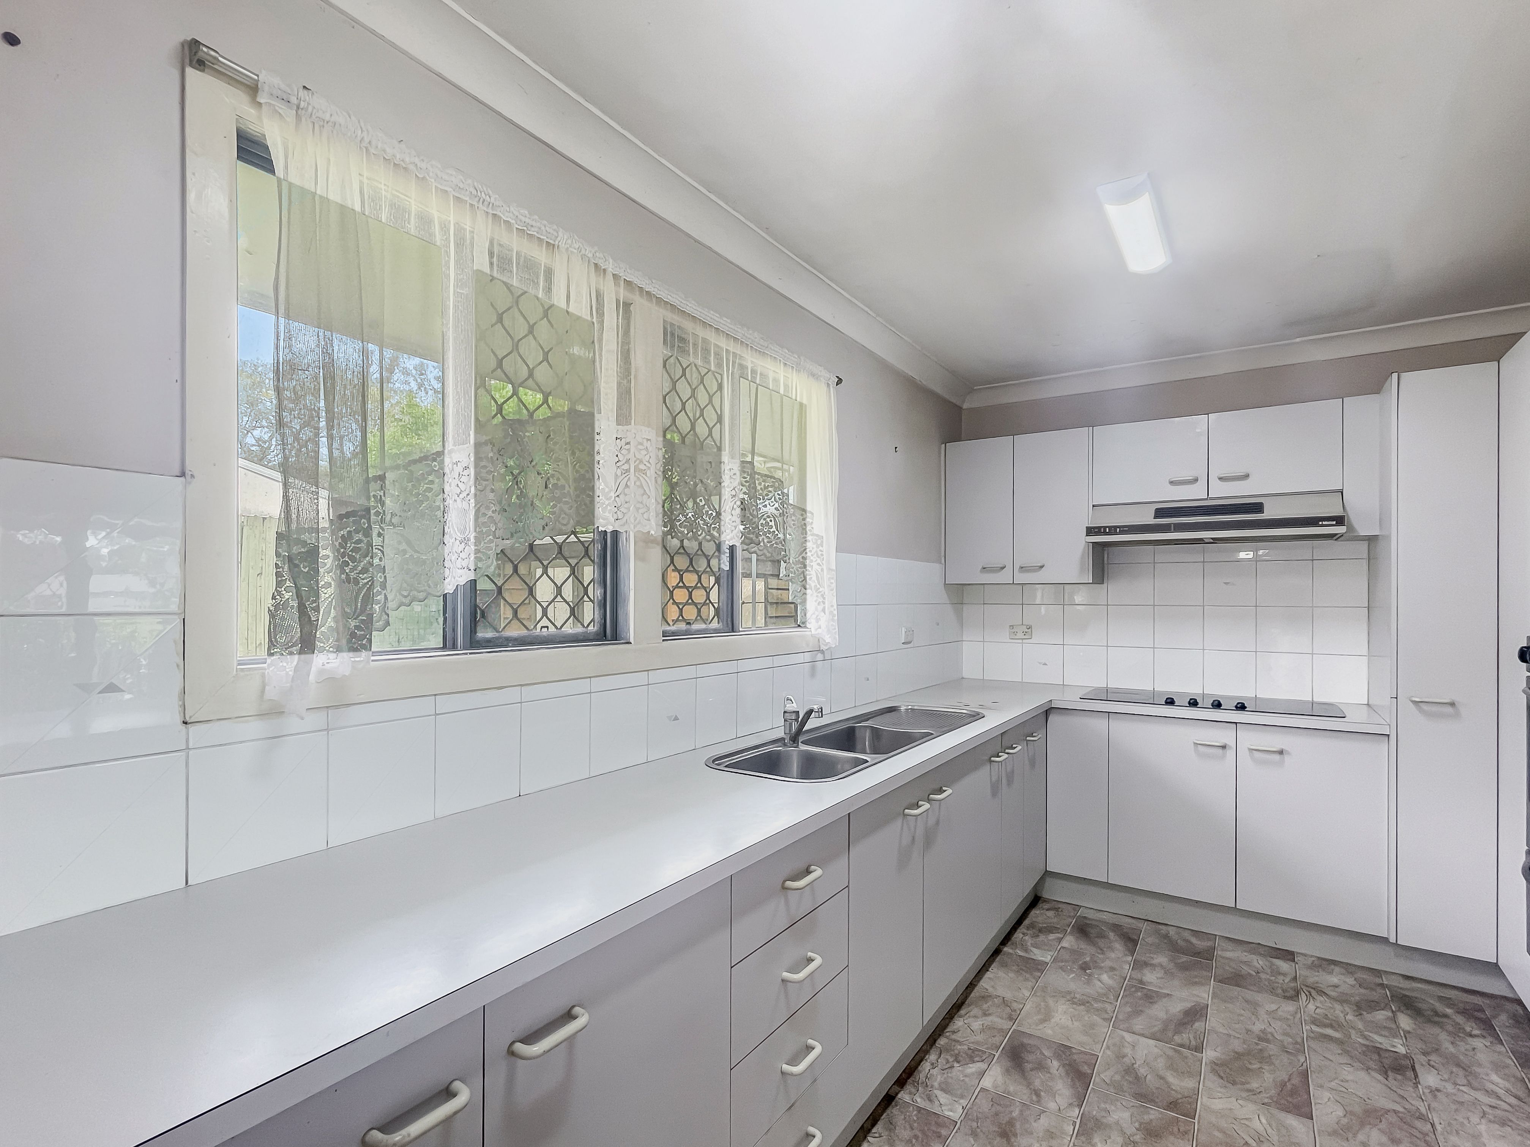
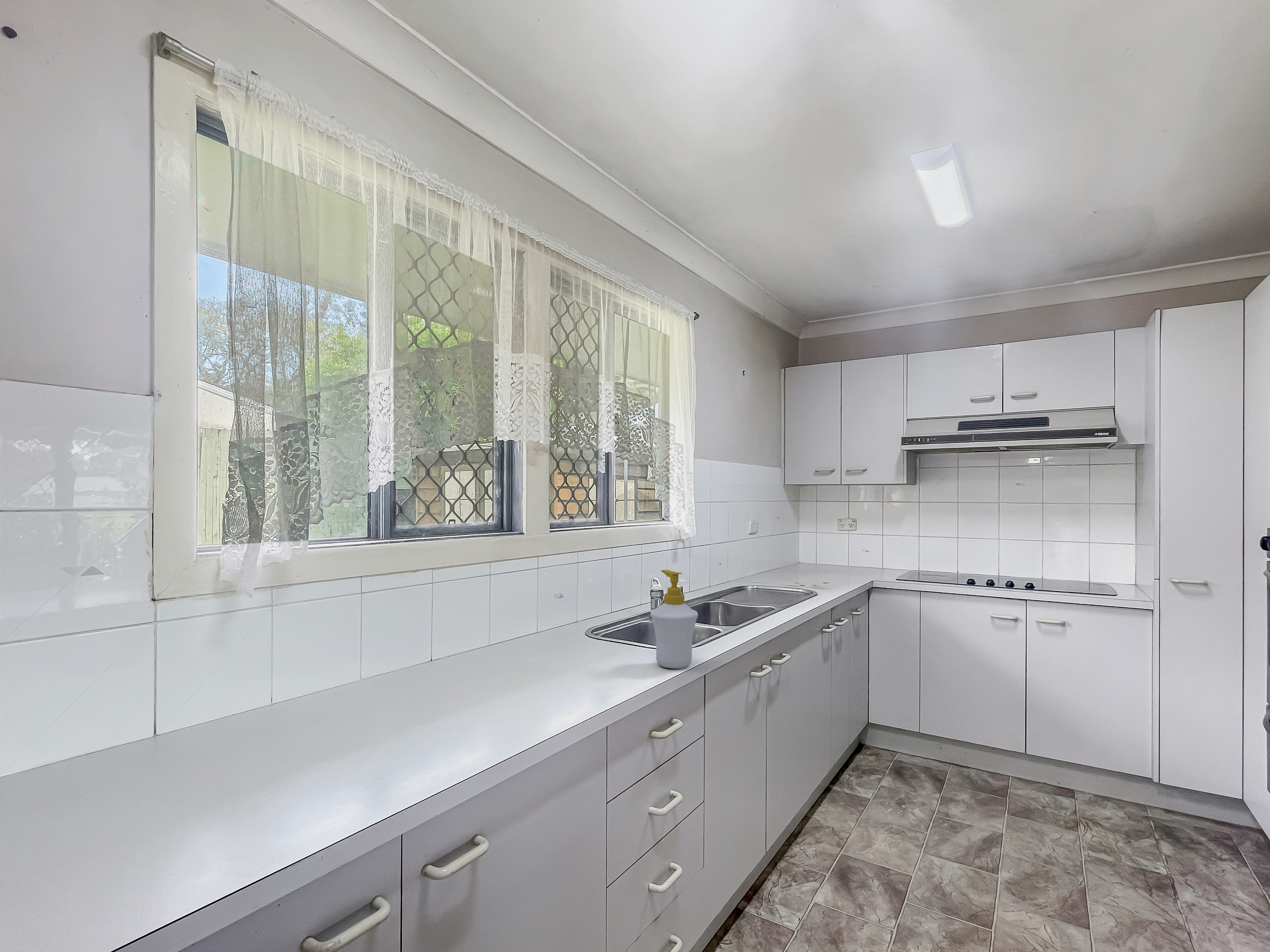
+ soap bottle [650,570,698,669]
